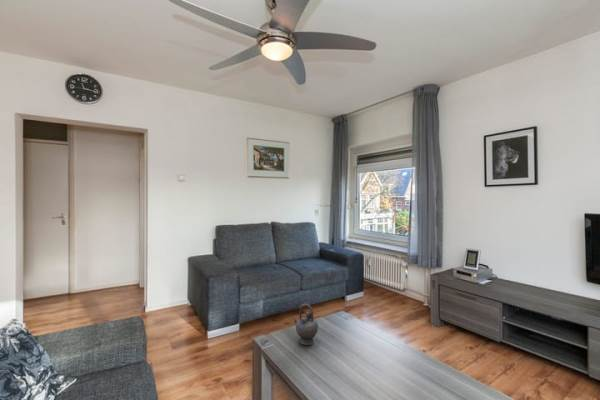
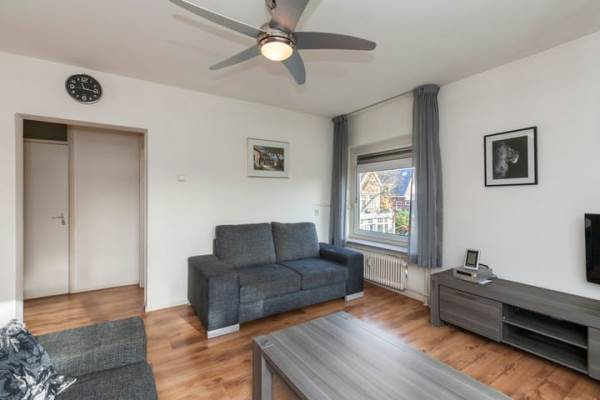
- teapot [292,303,319,346]
